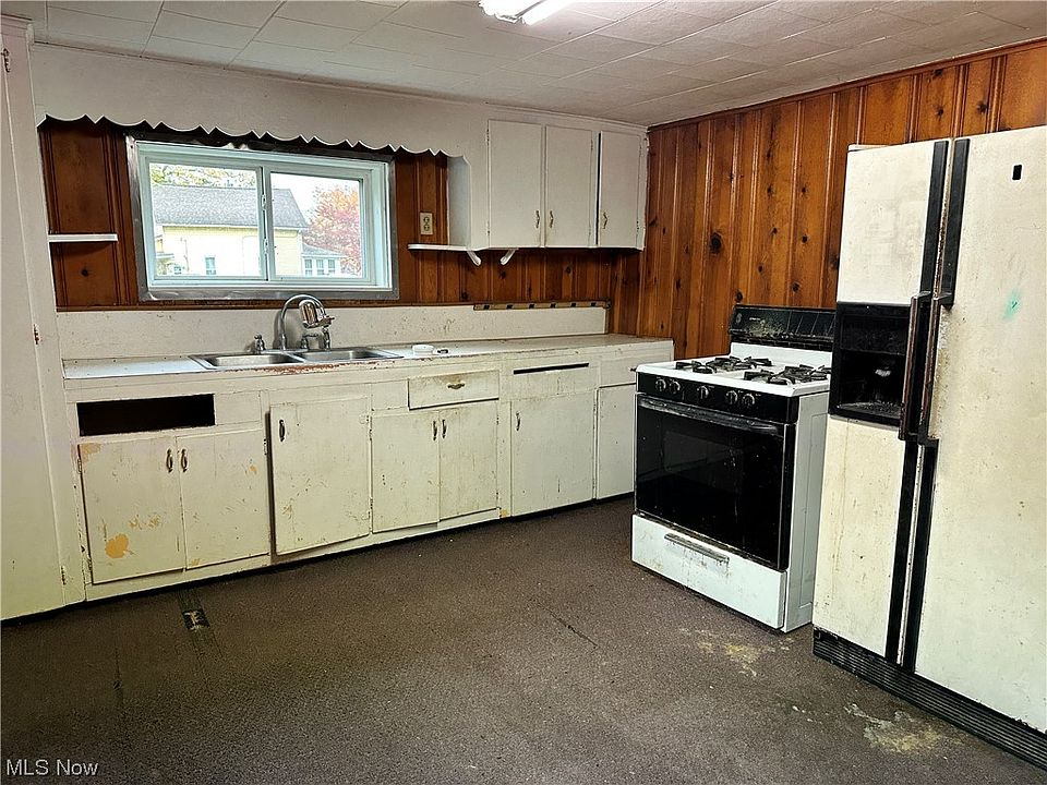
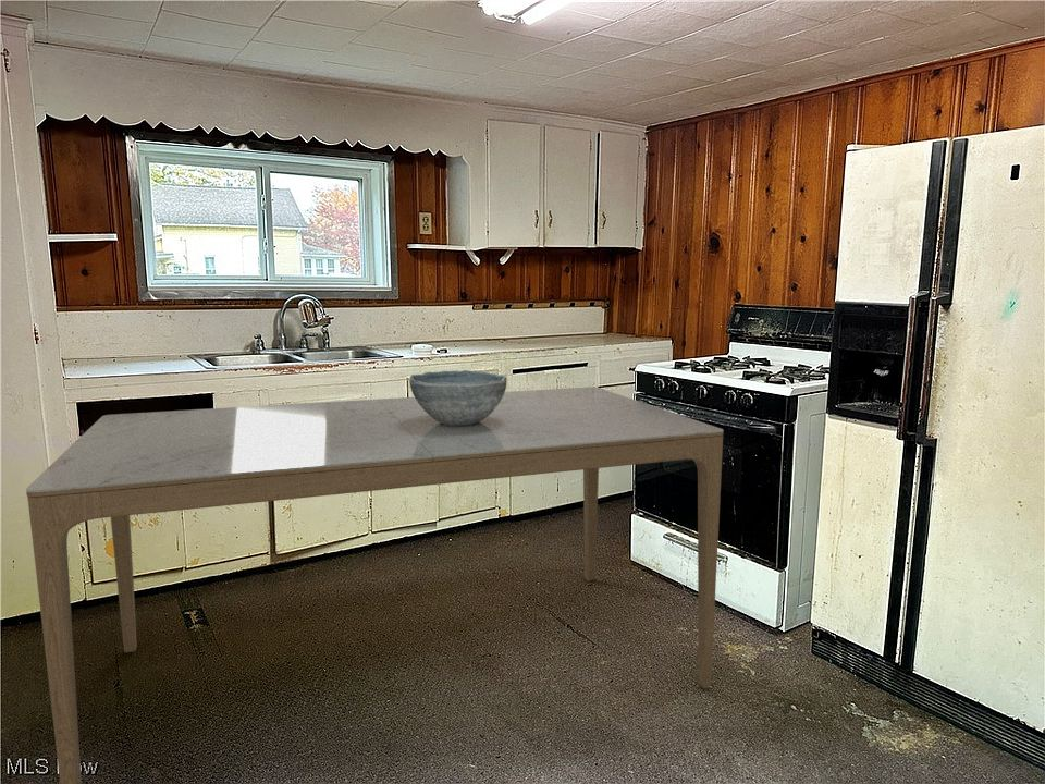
+ dining table [25,385,724,784]
+ bowl [408,369,508,426]
